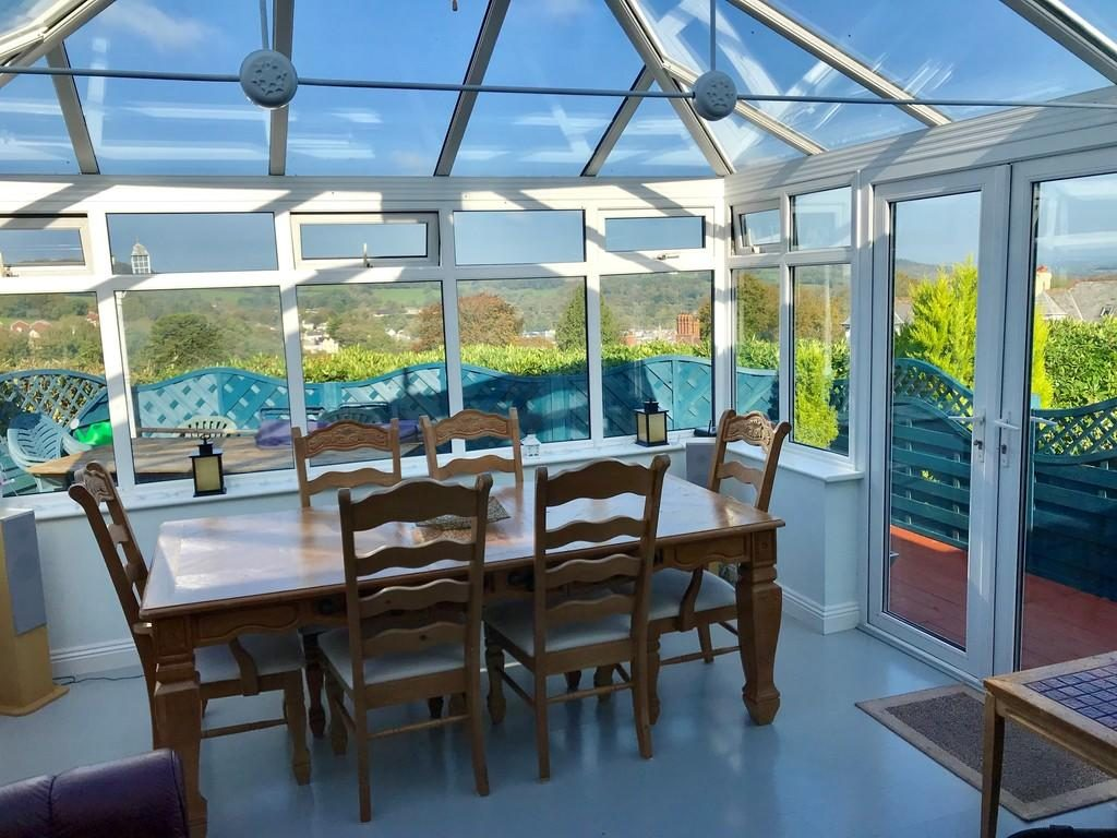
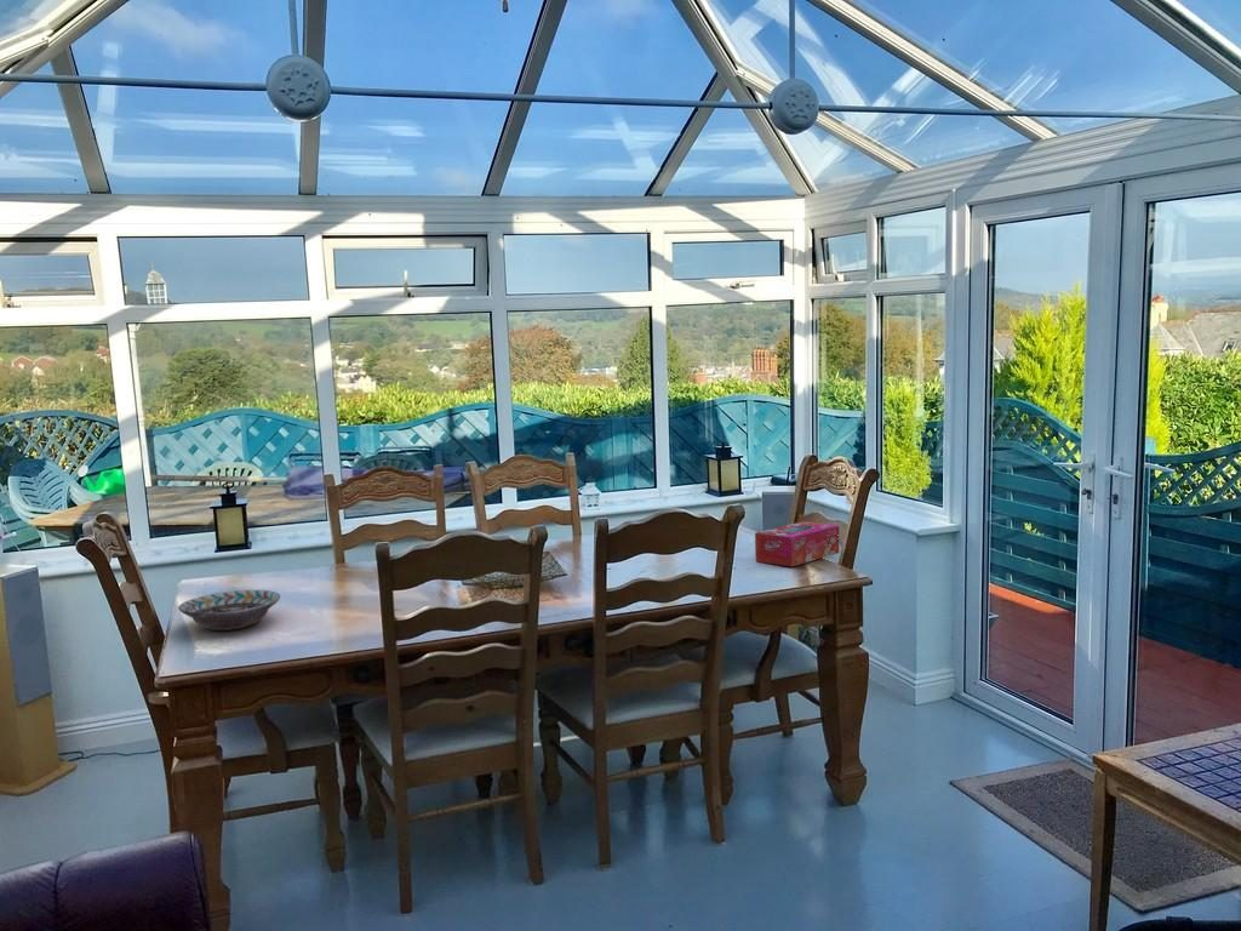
+ decorative bowl [177,589,281,632]
+ tissue box [754,520,840,567]
